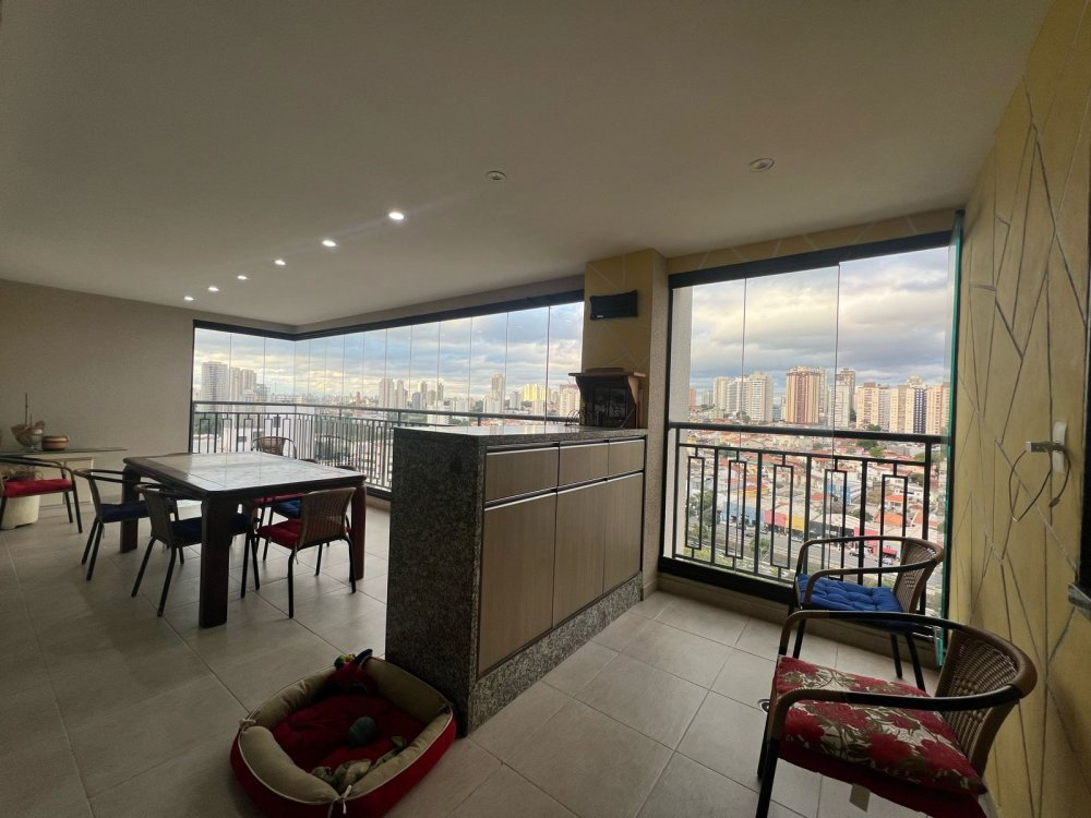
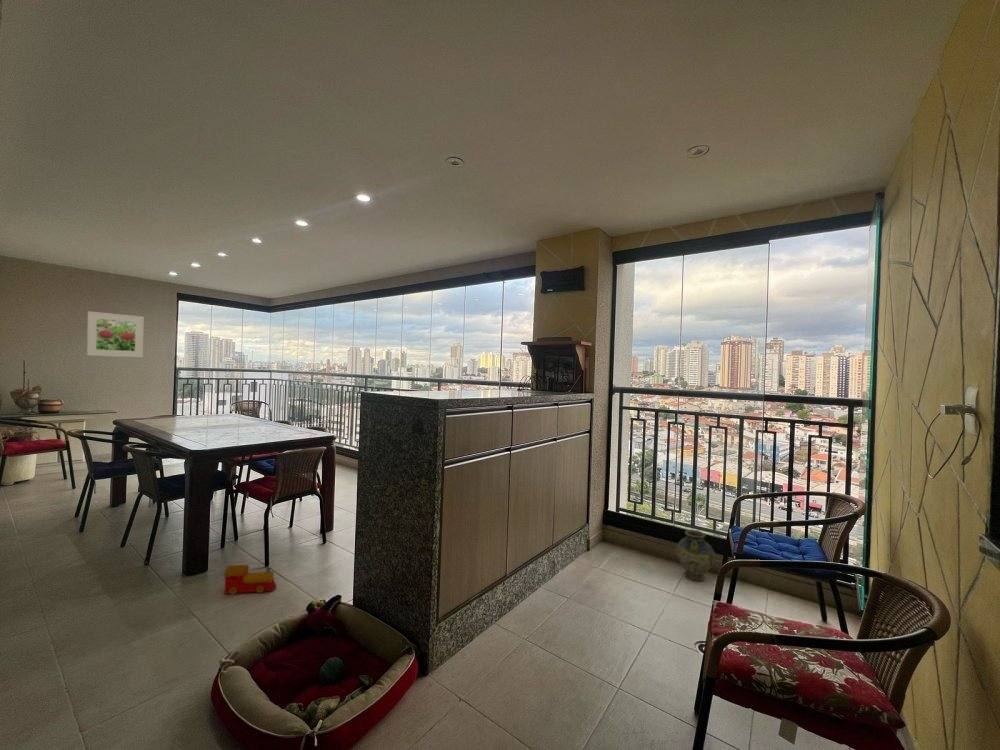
+ toy train [223,564,277,596]
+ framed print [86,310,145,358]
+ ceramic jug [675,529,716,582]
